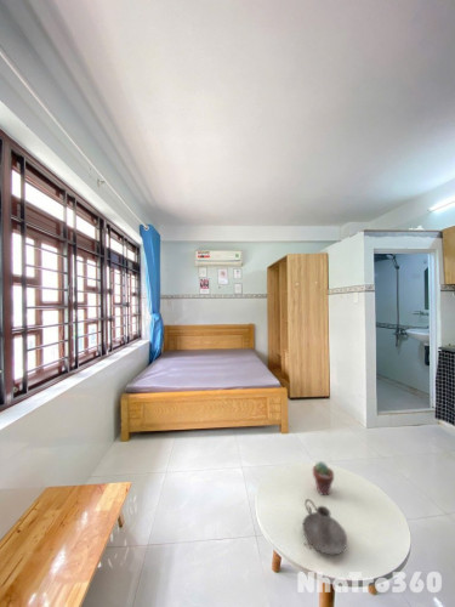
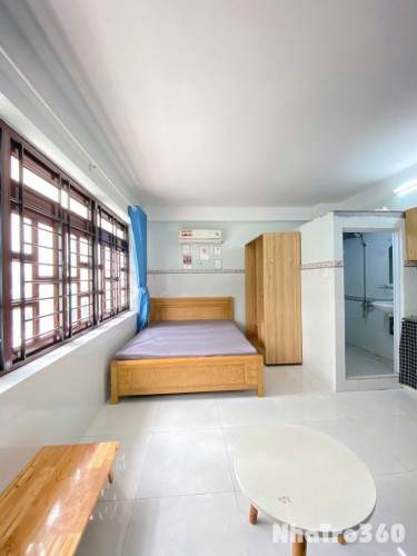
- candle holder [301,498,348,556]
- potted succulent [312,460,335,497]
